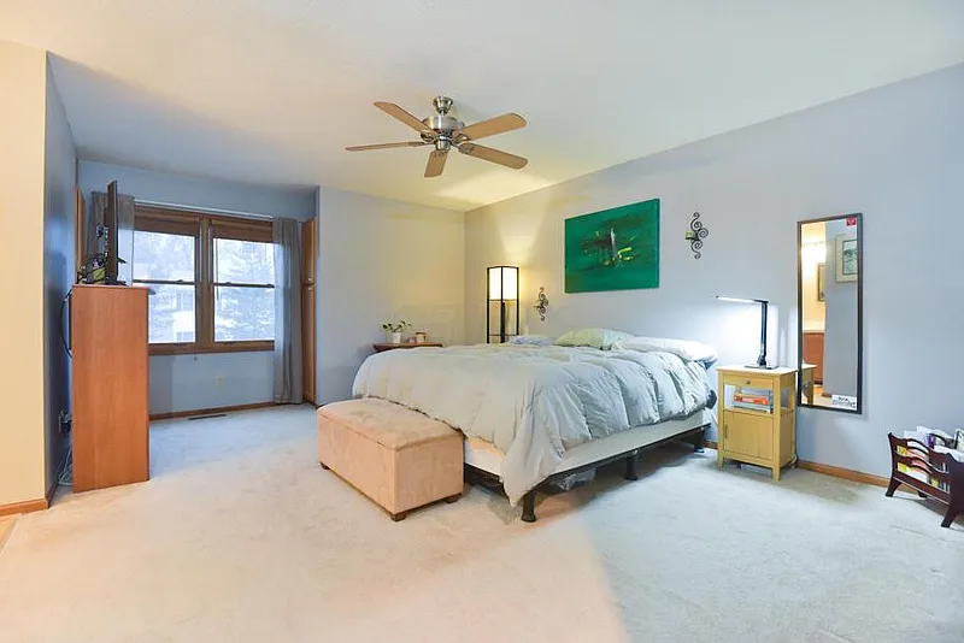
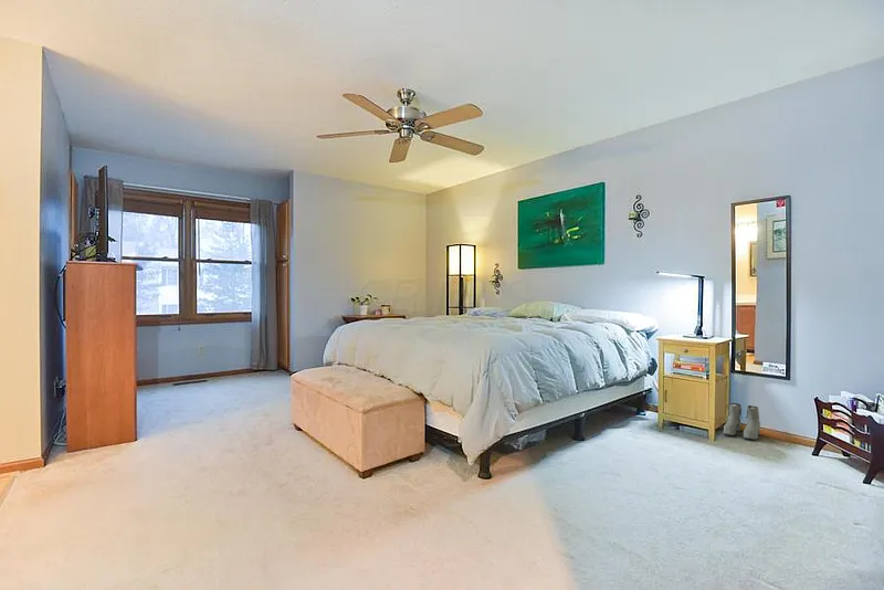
+ boots [723,402,761,441]
